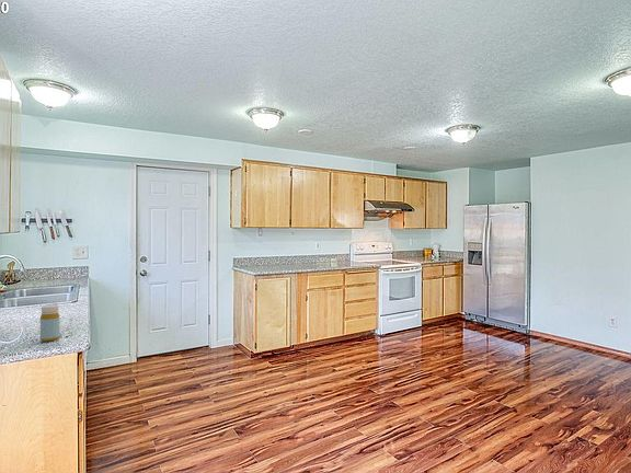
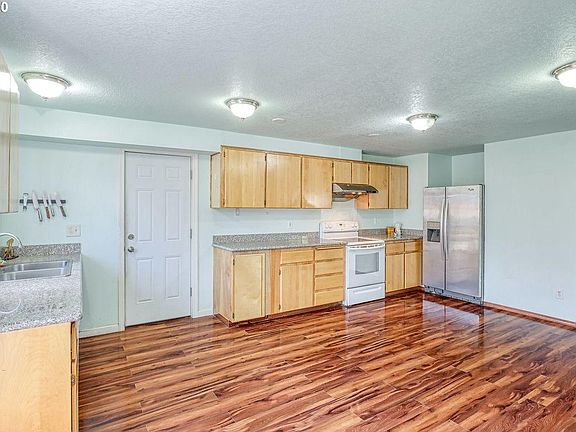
- bottle [39,303,60,343]
